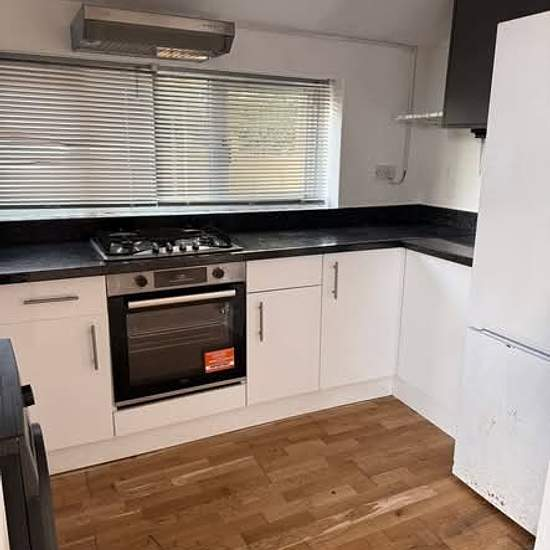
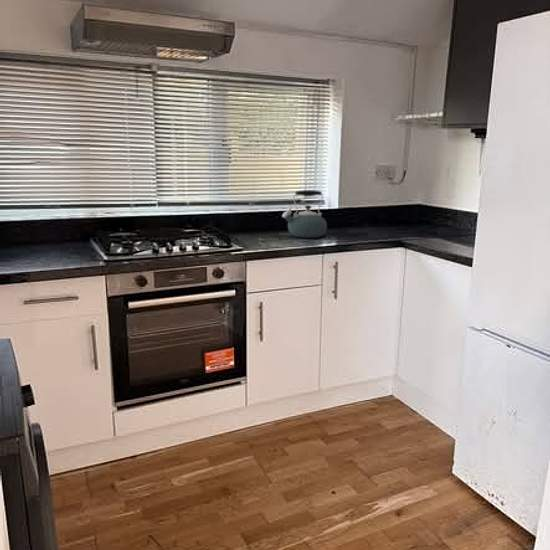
+ kettle [281,189,328,239]
